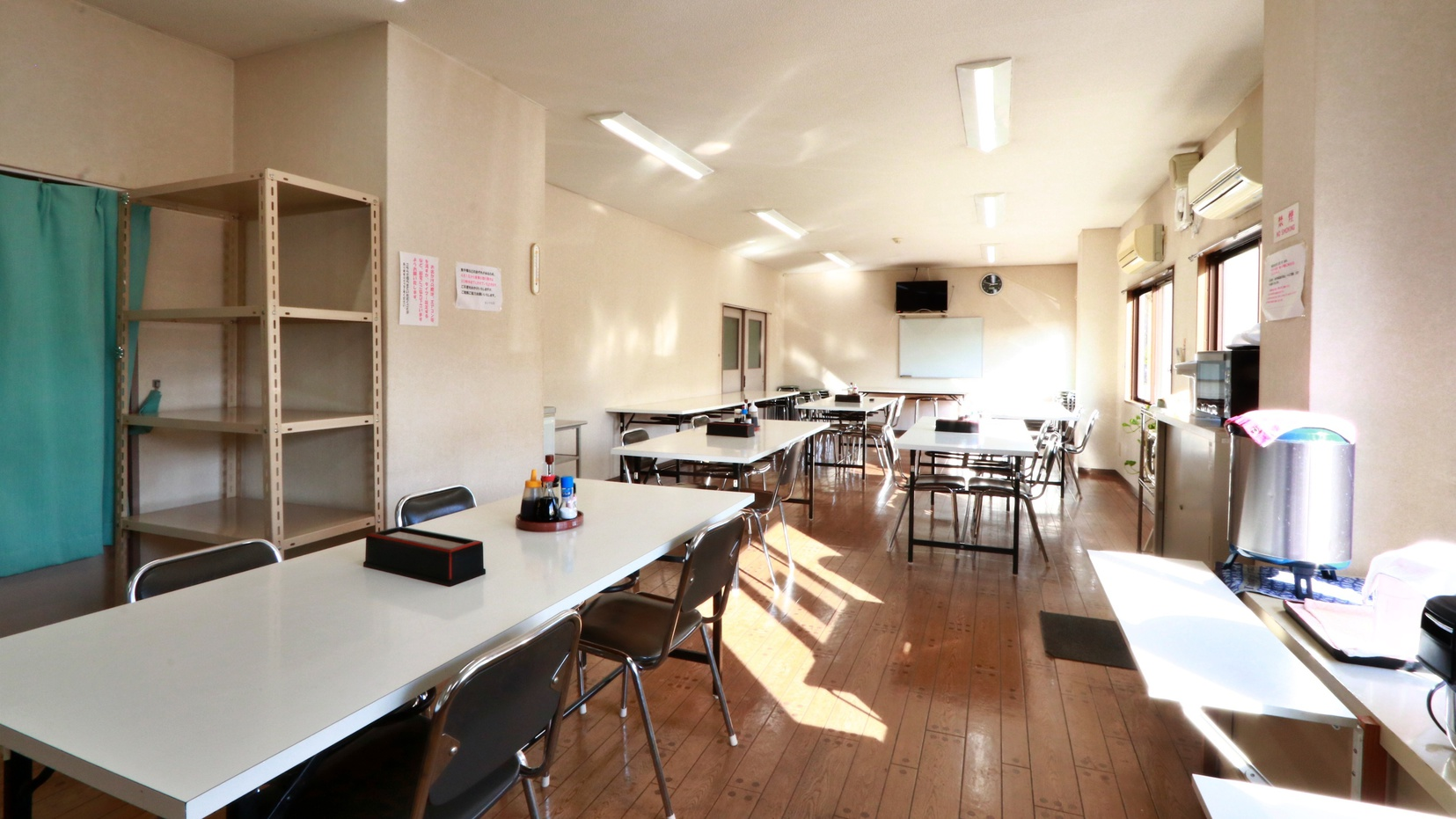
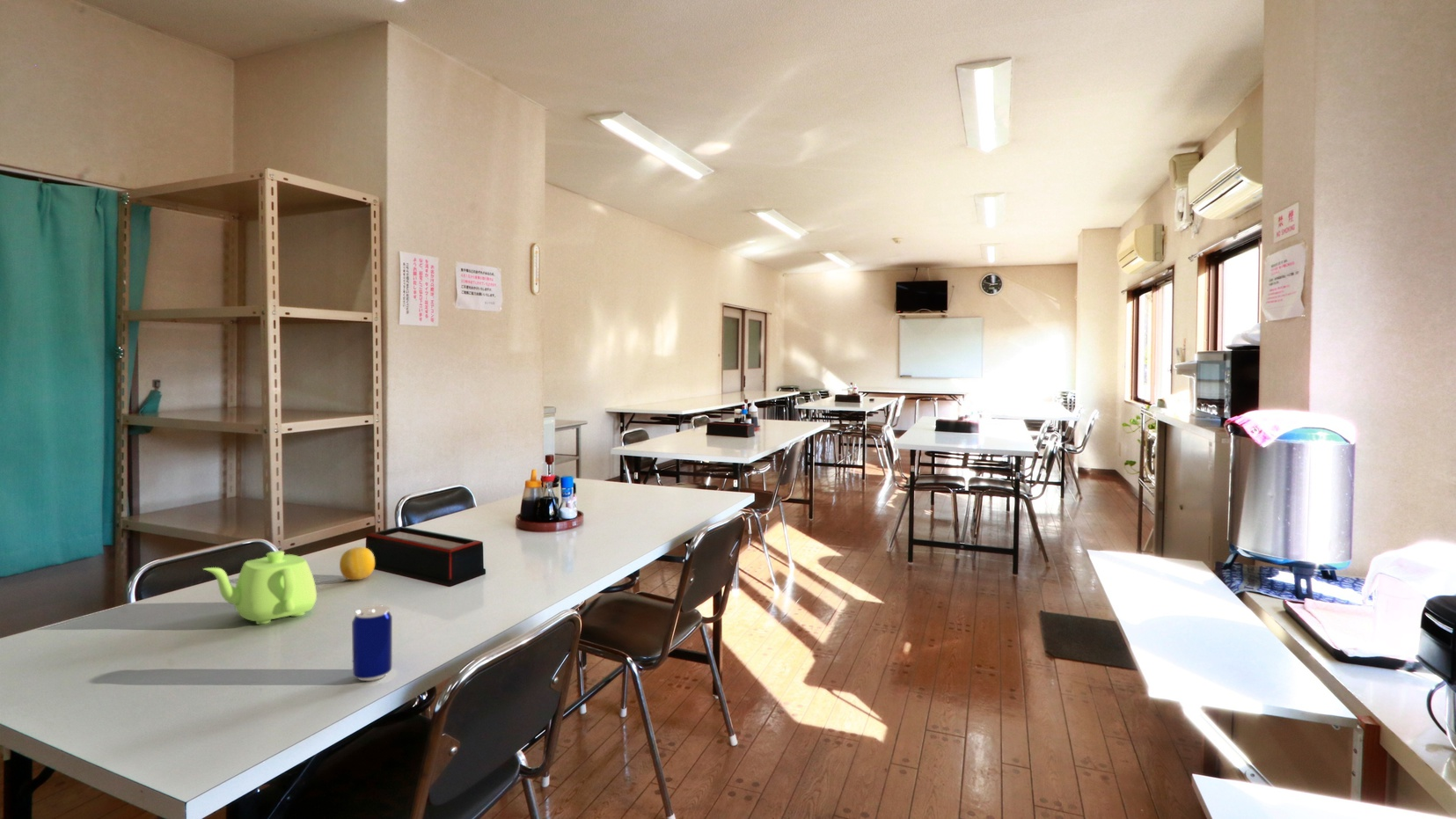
+ fruit [339,546,376,581]
+ beer can [351,603,393,682]
+ teapot [202,550,318,625]
